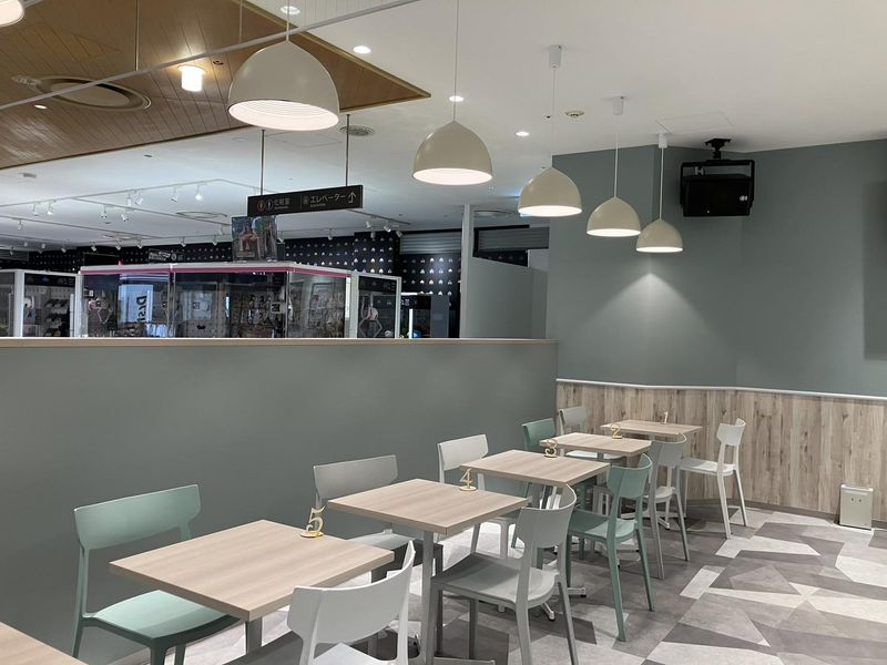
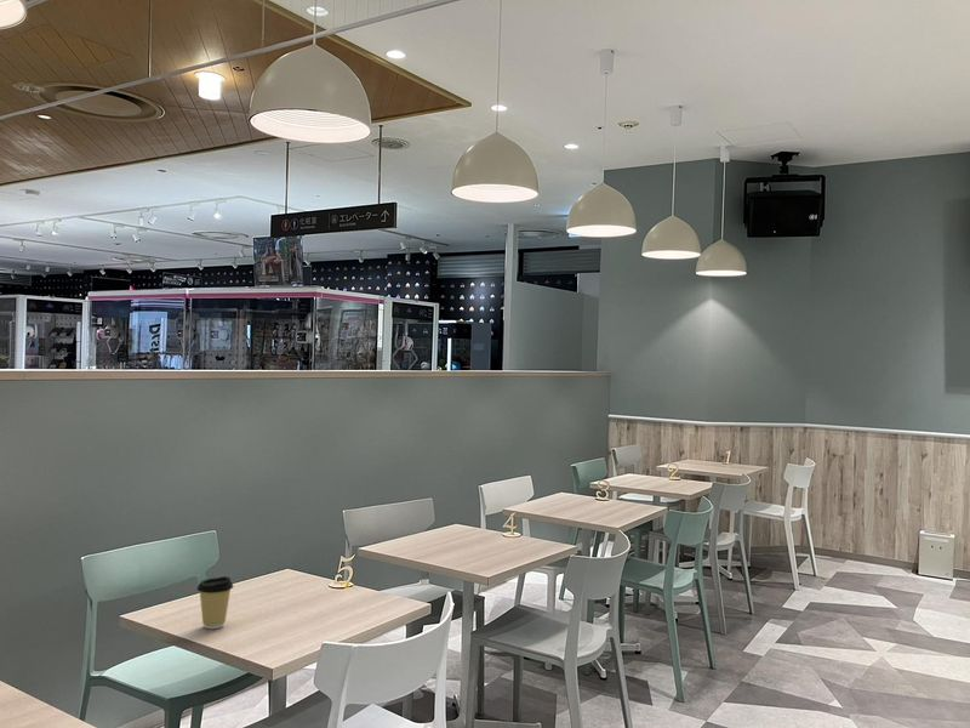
+ coffee cup [195,575,234,630]
